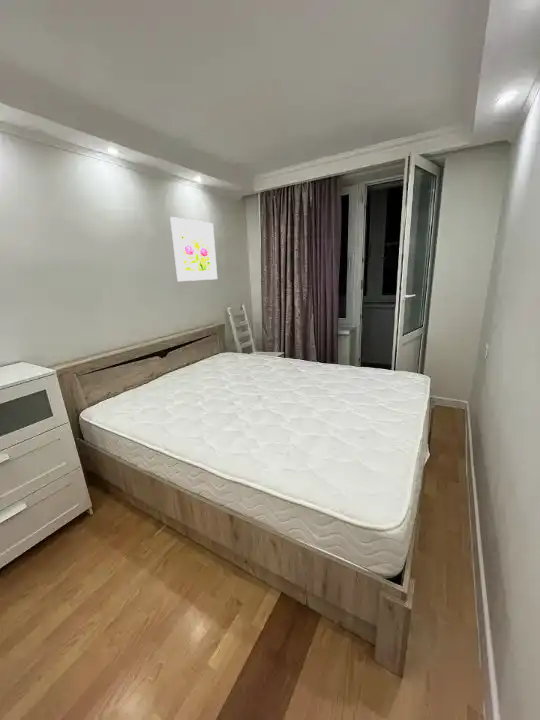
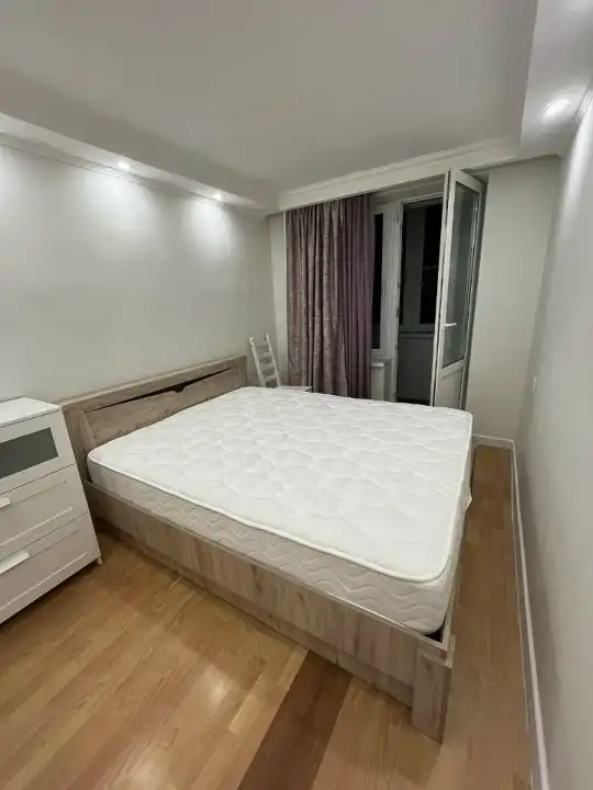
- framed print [169,216,218,282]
